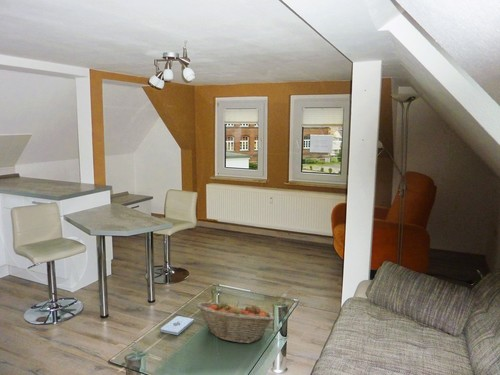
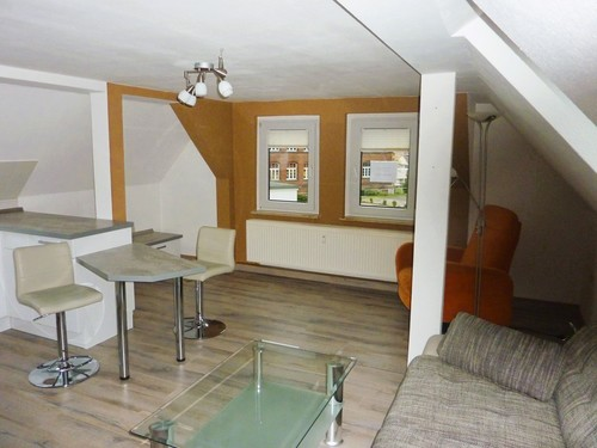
- notepad [160,315,195,336]
- fruit basket [196,300,275,344]
